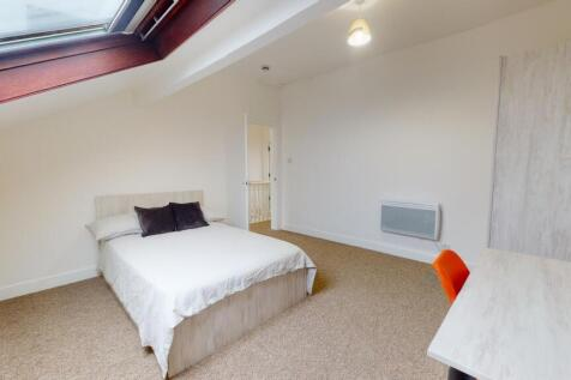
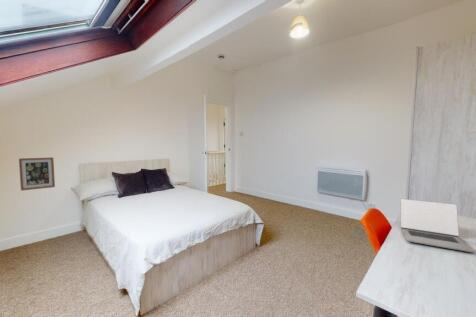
+ wall art [18,156,56,192]
+ laptop [400,198,475,254]
